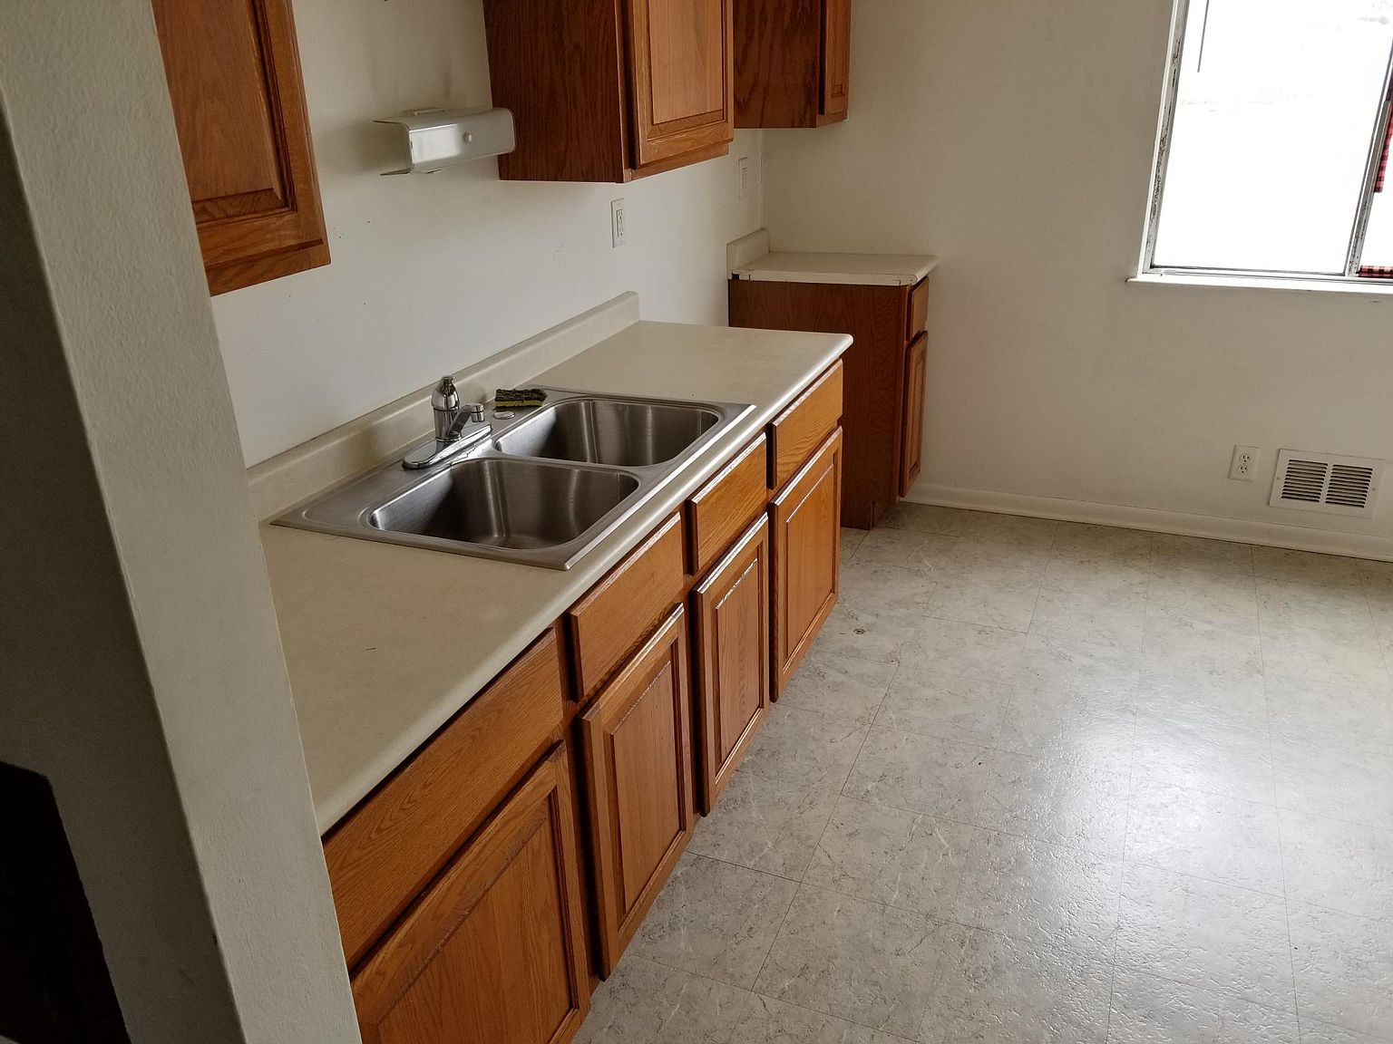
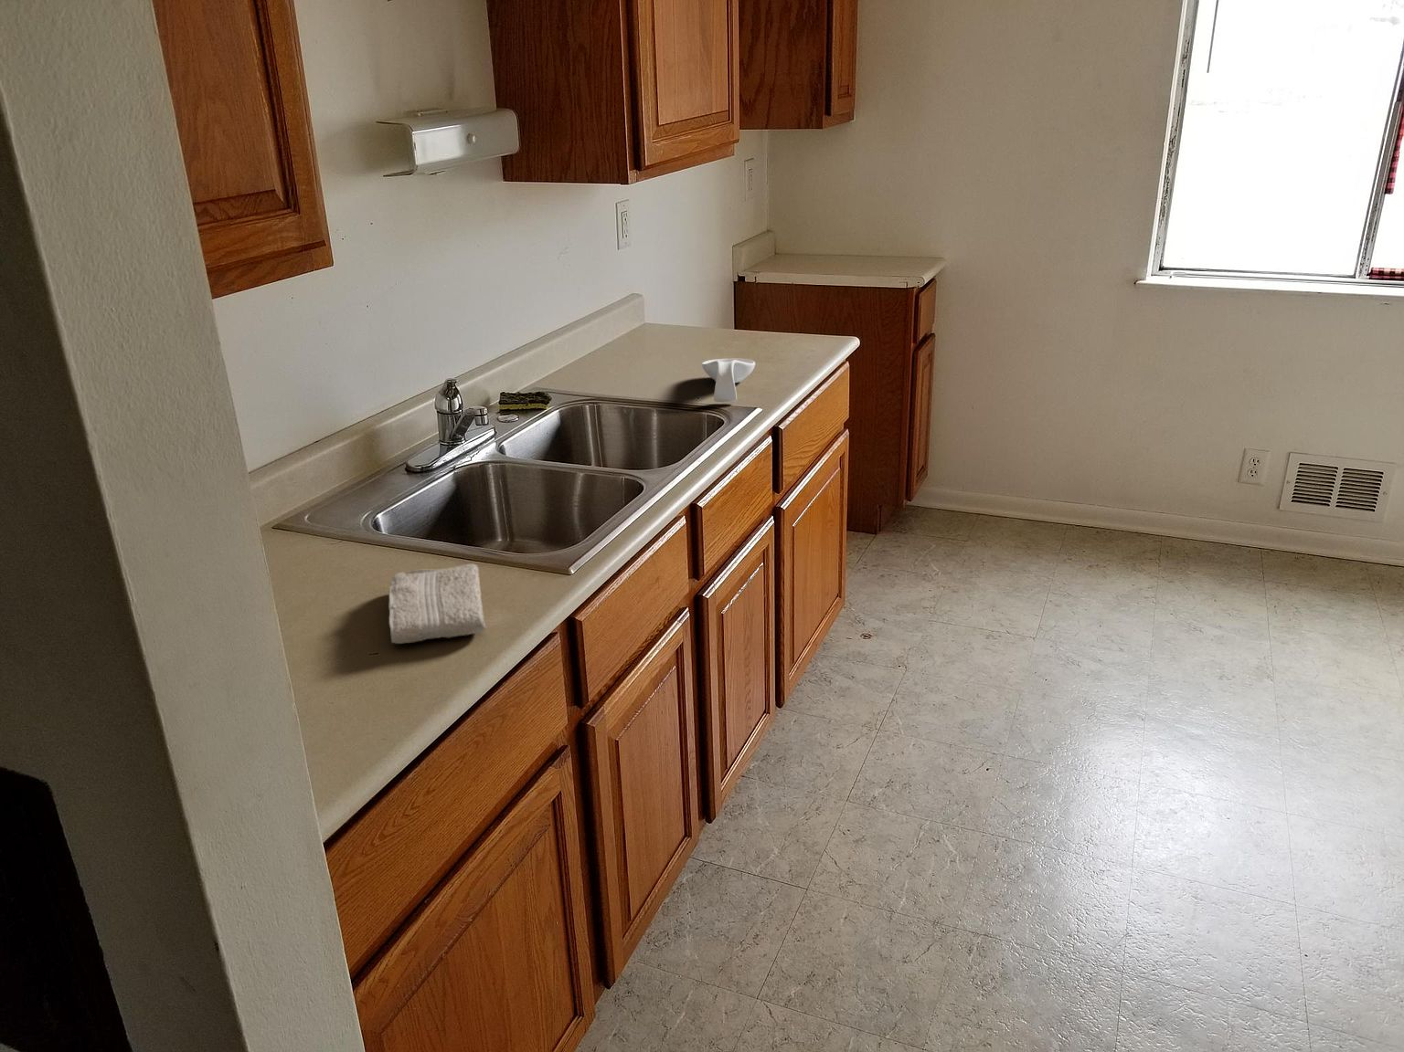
+ washcloth [388,564,488,644]
+ spoon rest [701,358,756,402]
